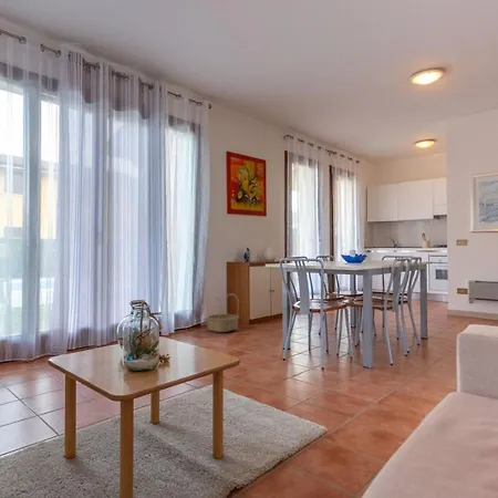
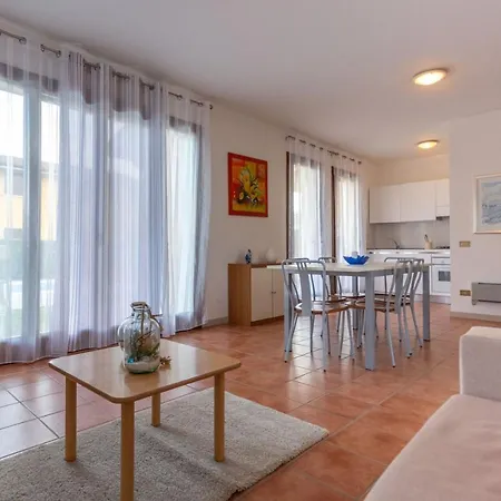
- basket [205,293,240,333]
